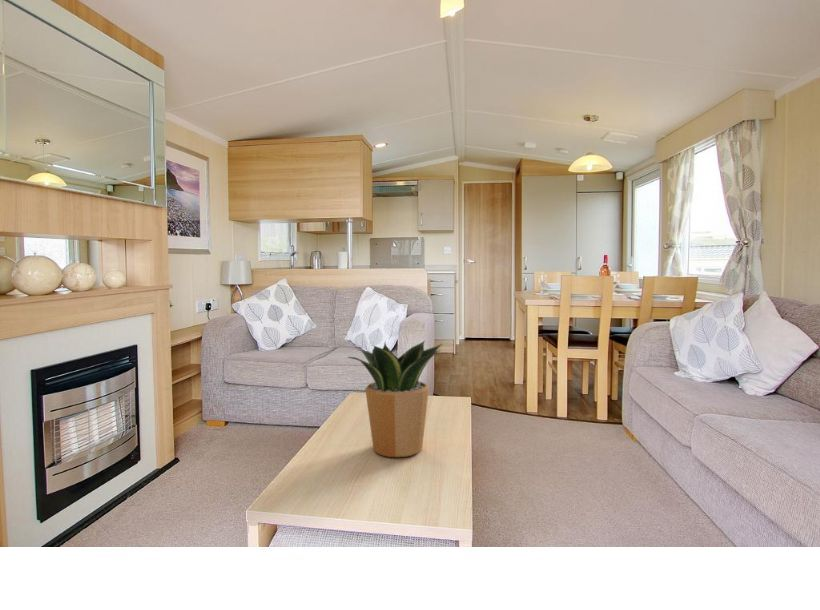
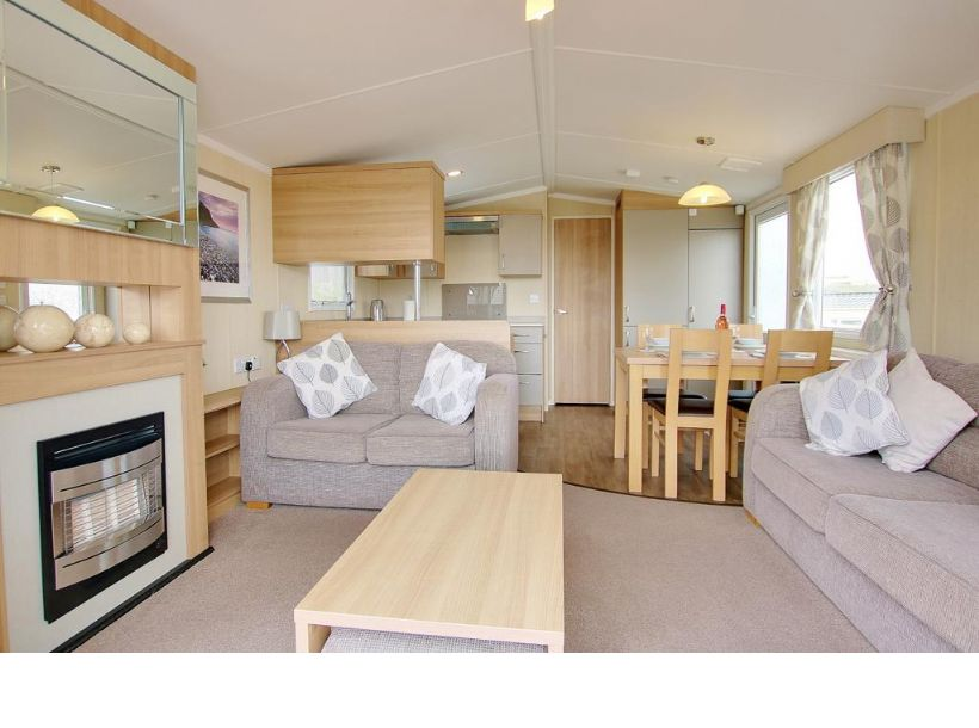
- potted plant [347,340,444,458]
